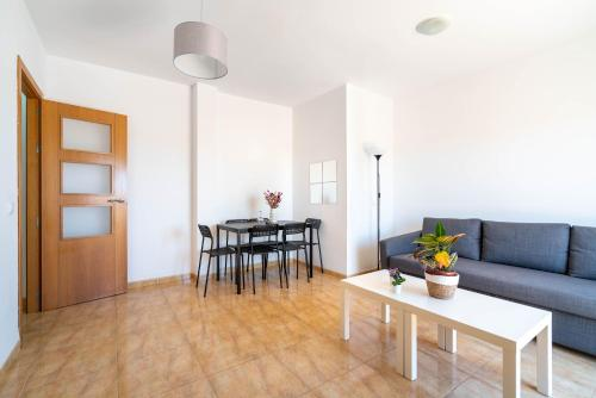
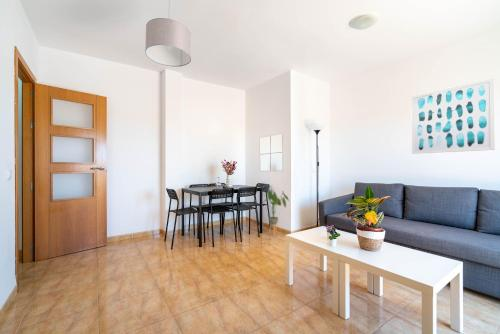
+ house plant [260,189,290,237]
+ wall art [410,77,496,155]
